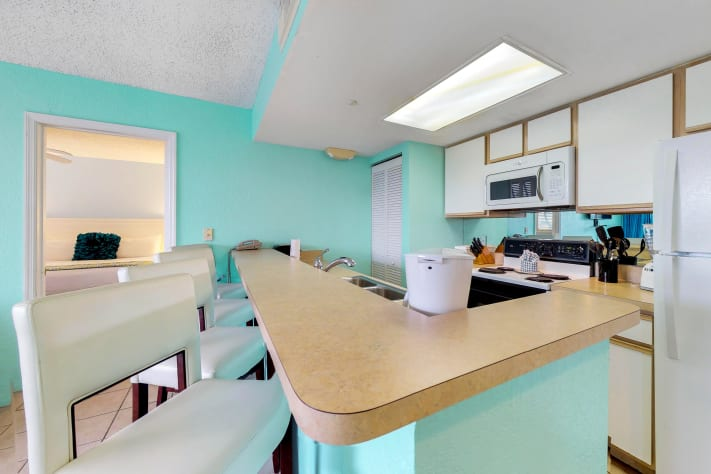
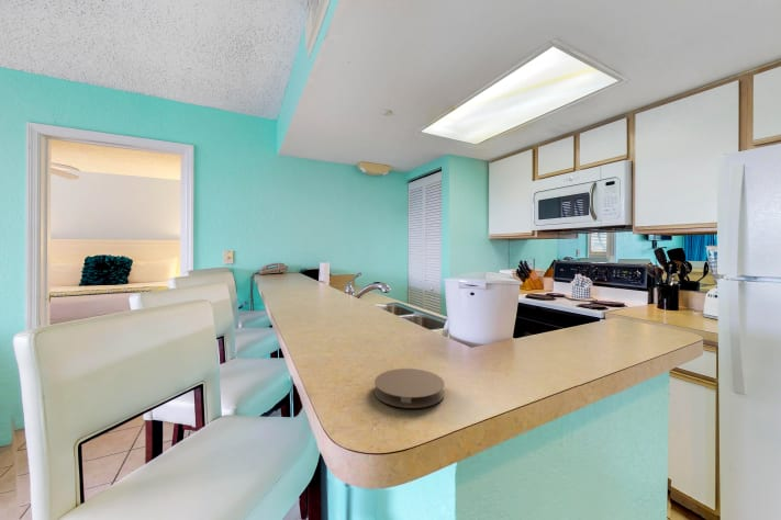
+ coaster [373,368,445,409]
